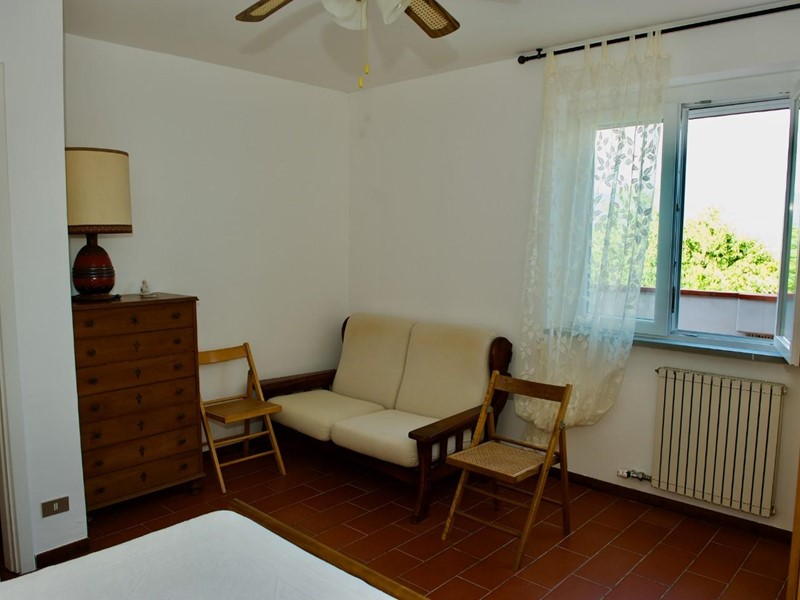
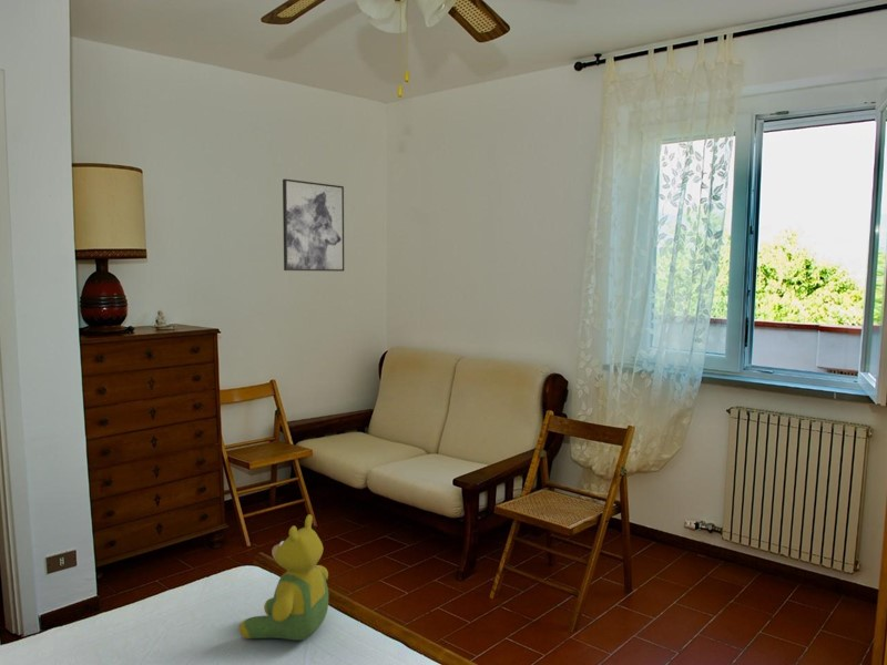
+ wall art [282,178,345,273]
+ teddy bear [238,513,329,642]
